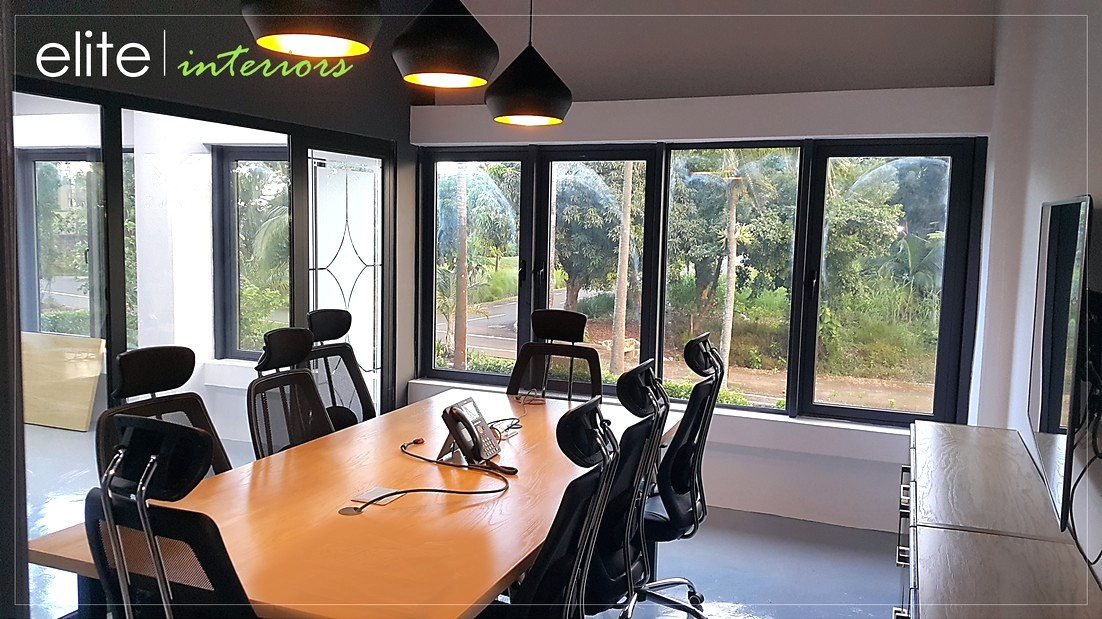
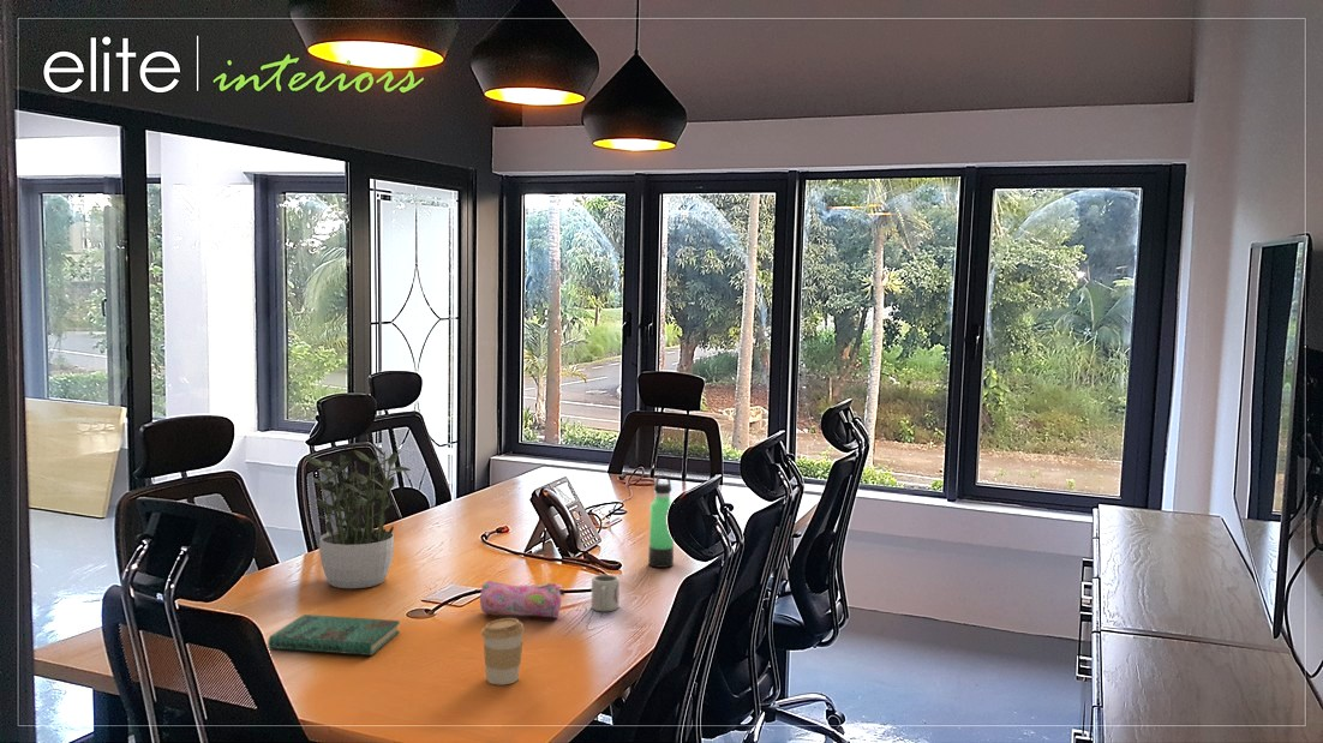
+ coffee cup [480,617,526,685]
+ pencil case [479,580,565,619]
+ potted plant [305,443,412,589]
+ book [267,613,401,657]
+ thermos bottle [647,474,675,569]
+ cup [589,574,621,612]
